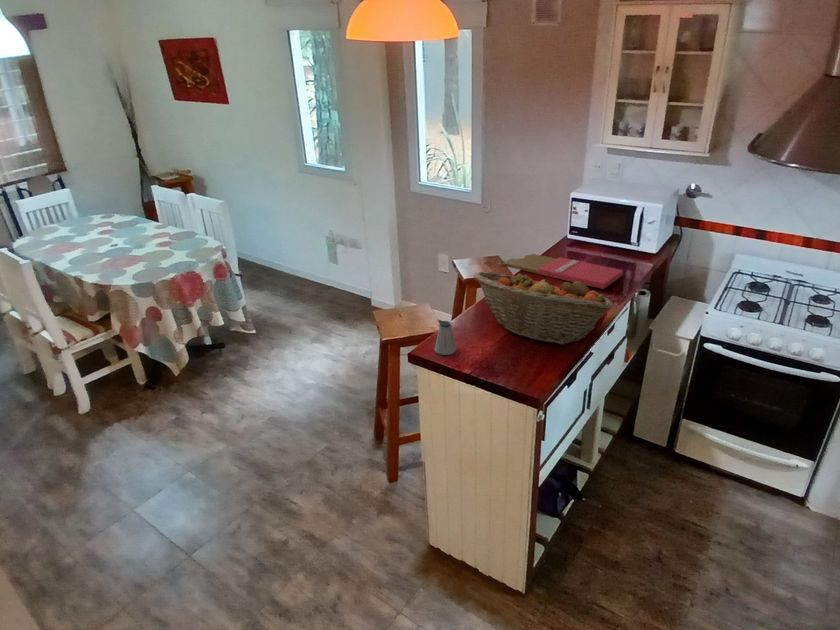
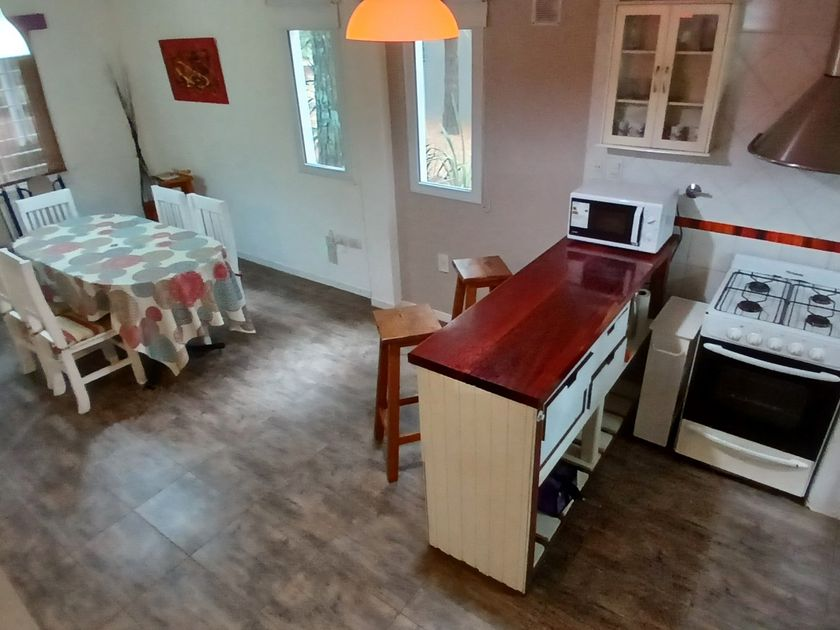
- fruit basket [473,271,614,345]
- saltshaker [434,320,457,356]
- cutting board [497,253,624,290]
